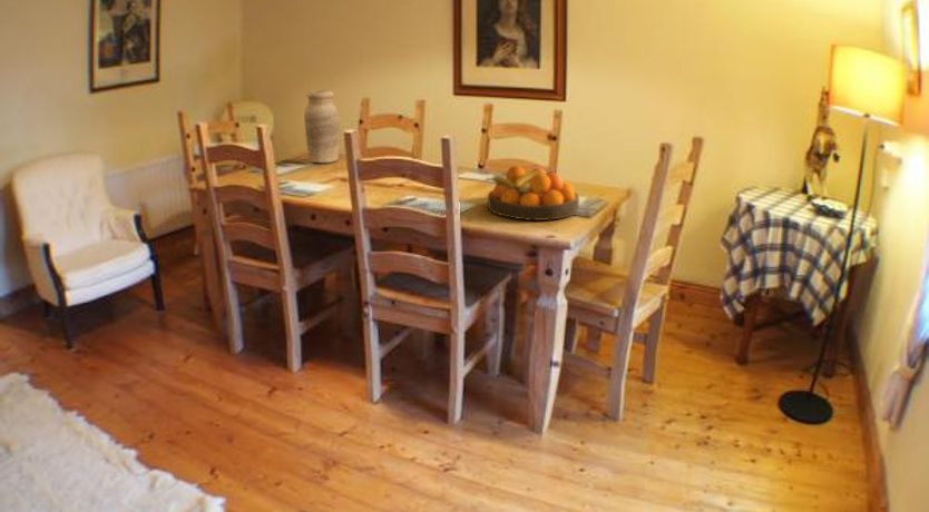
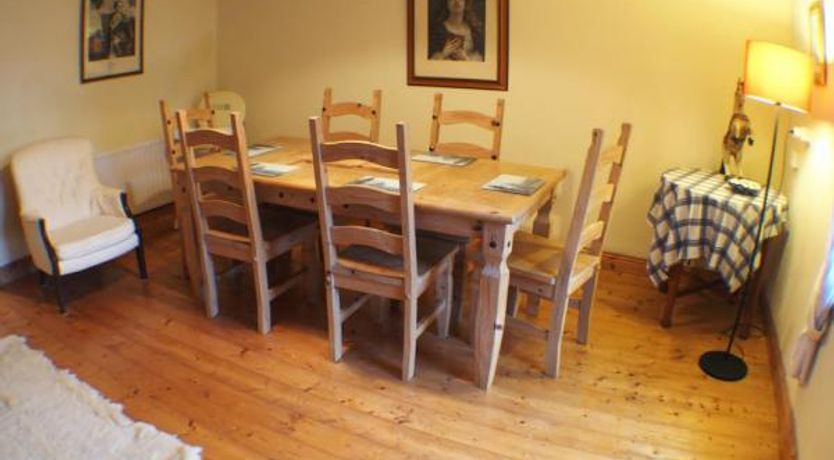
- fruit bowl [485,165,580,221]
- vase [303,89,341,164]
